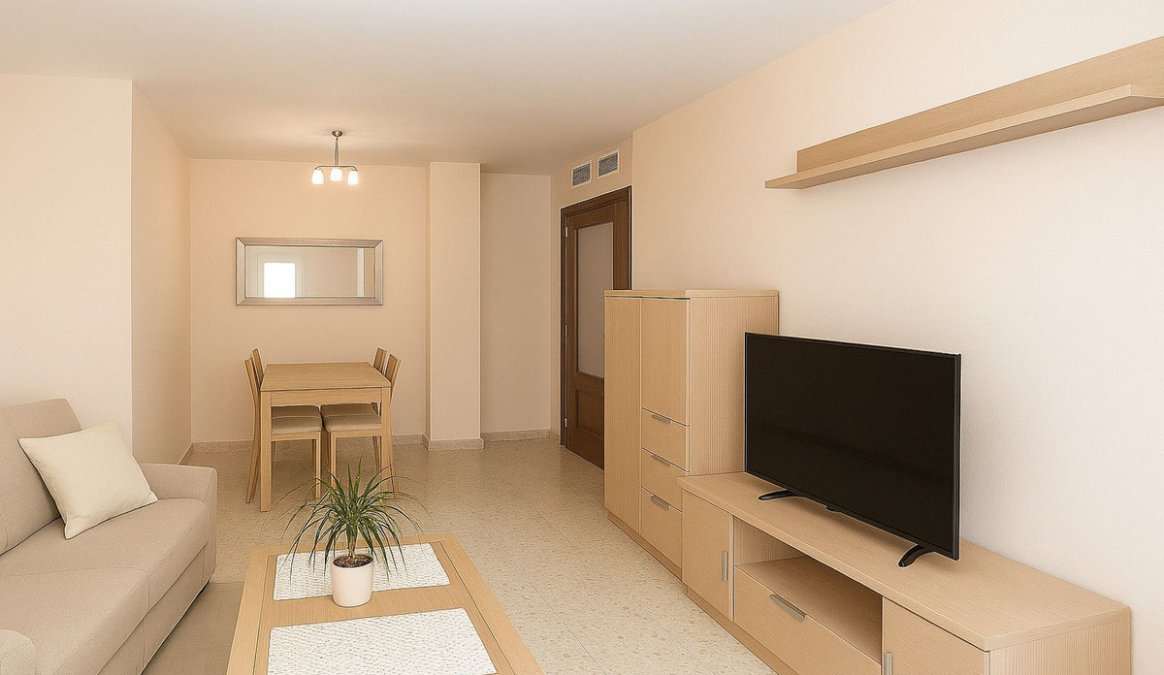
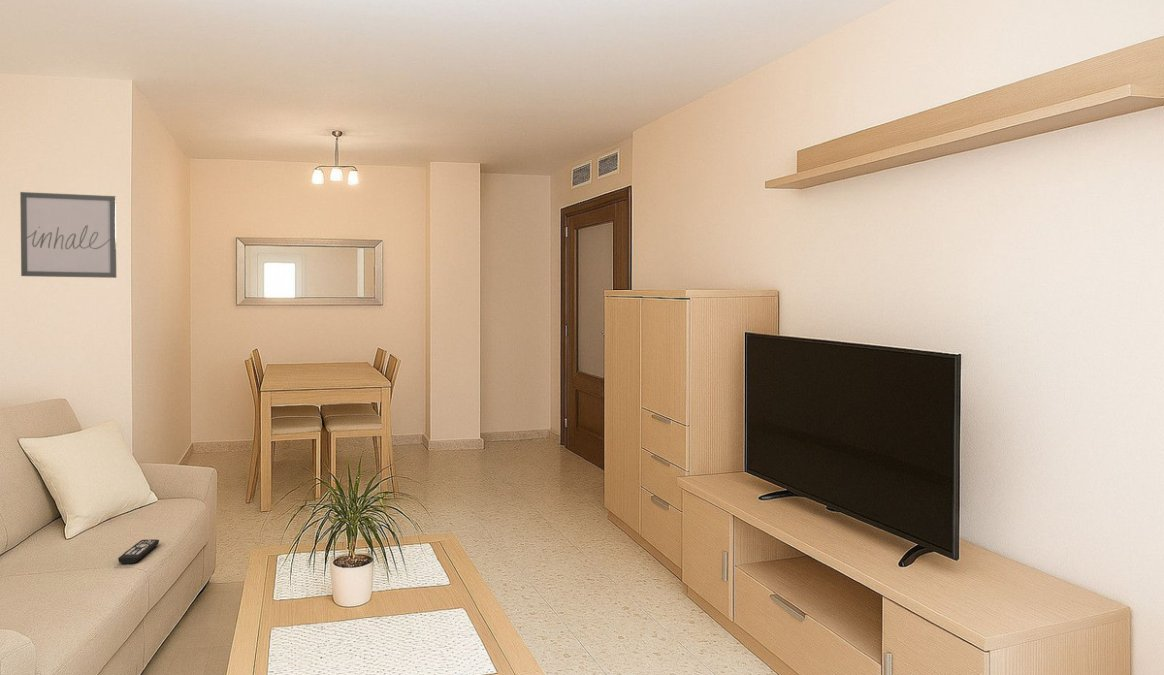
+ remote control [117,538,160,565]
+ wall art [19,191,117,279]
